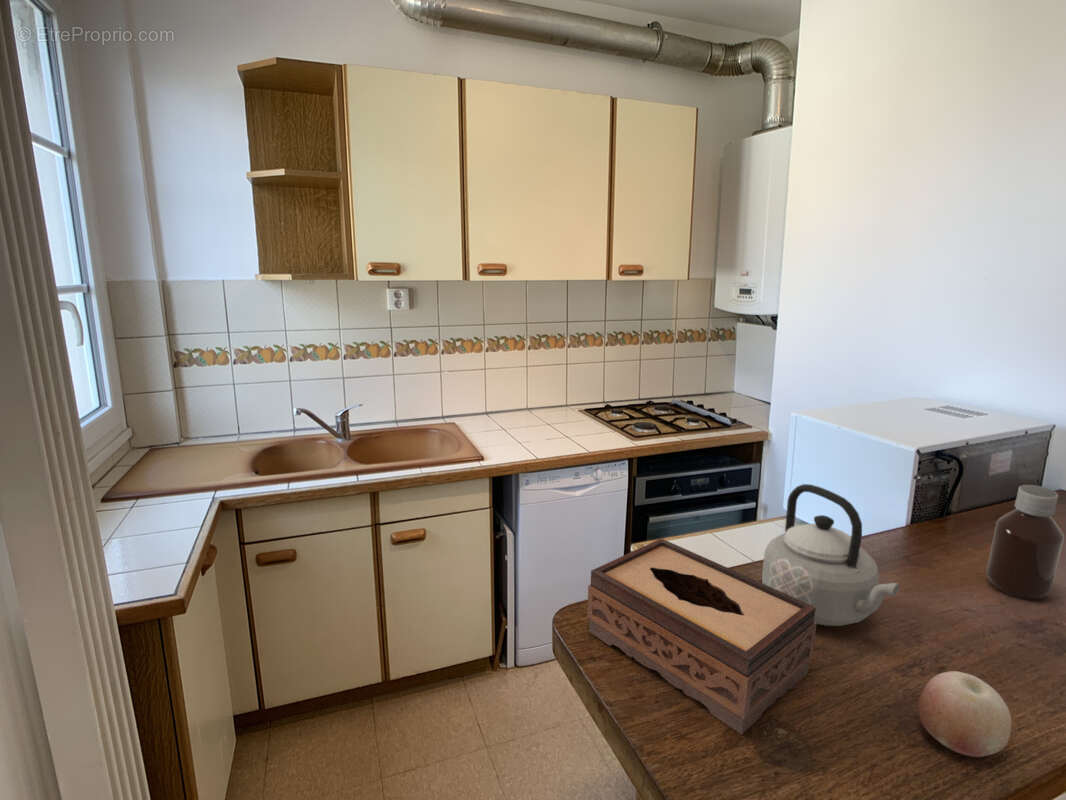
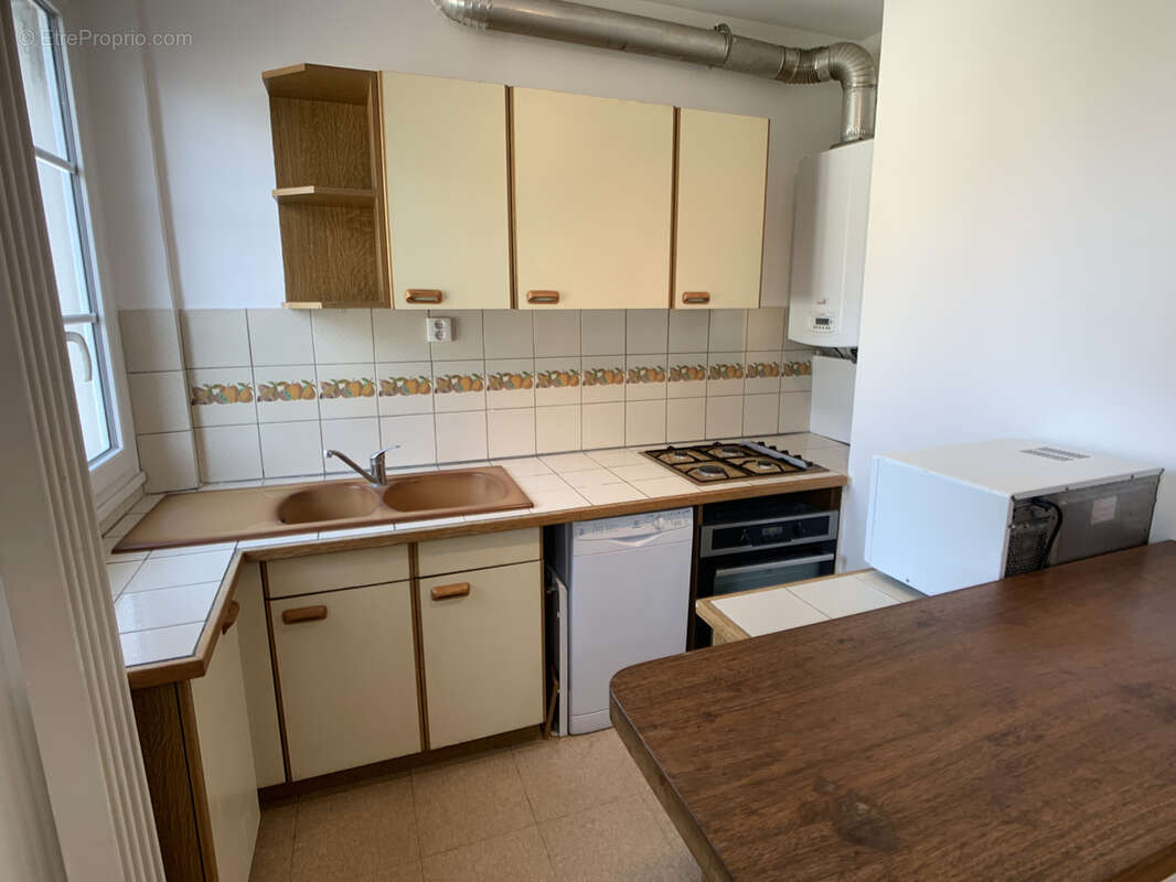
- apple [917,670,1013,758]
- teapot [761,483,901,627]
- tissue box [586,537,818,735]
- bottle [986,484,1065,600]
